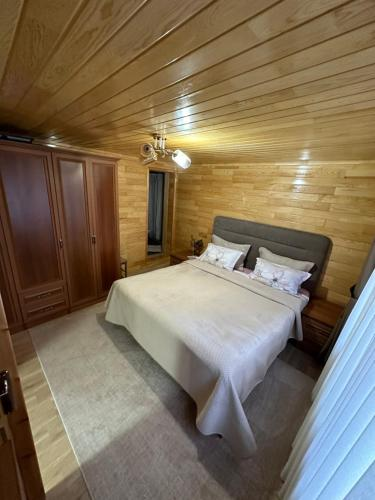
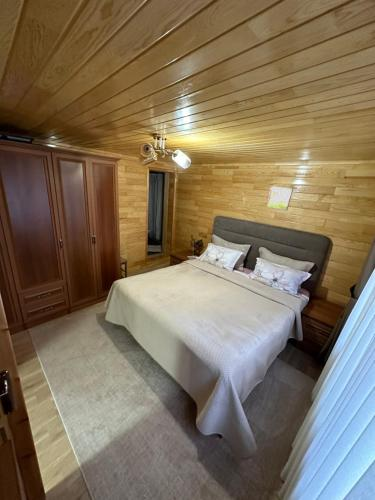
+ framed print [265,185,294,212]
